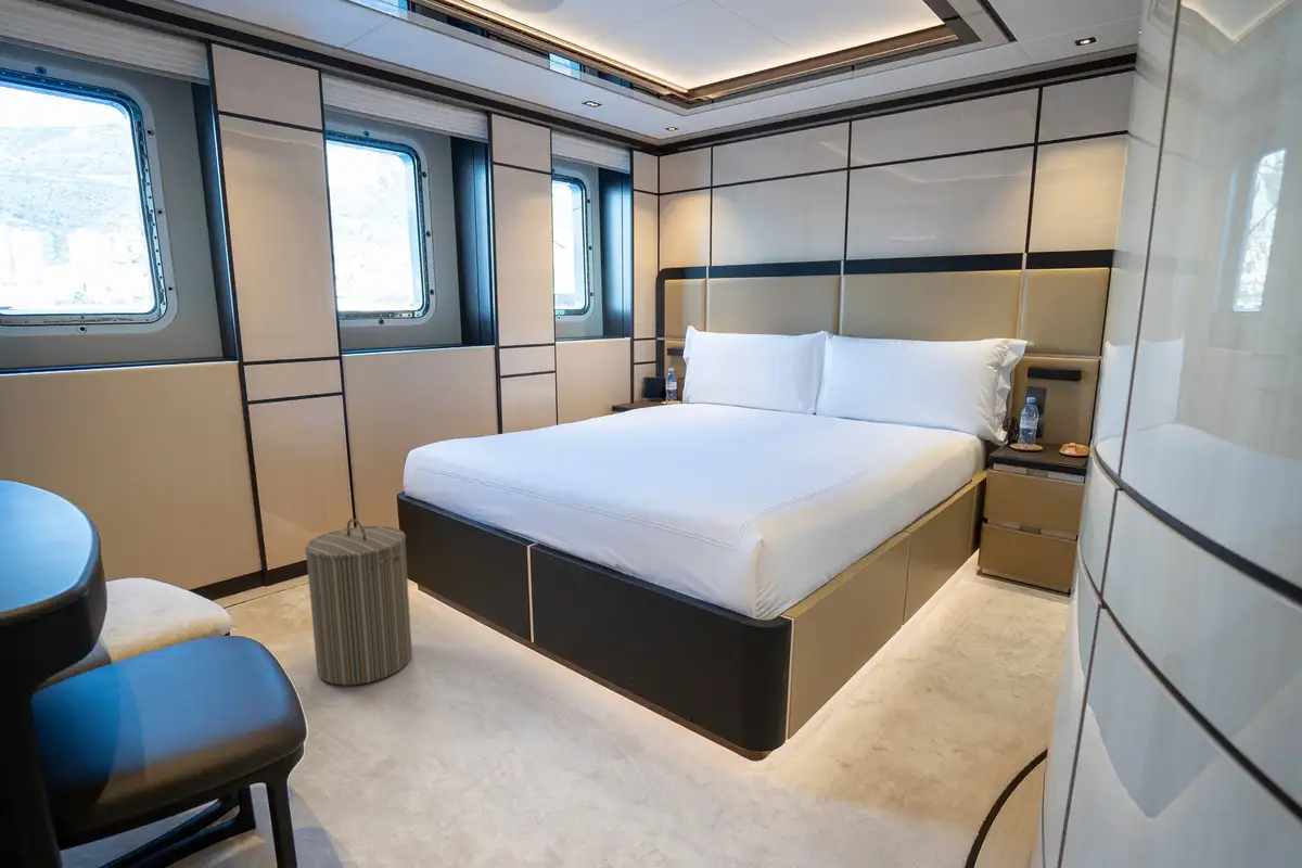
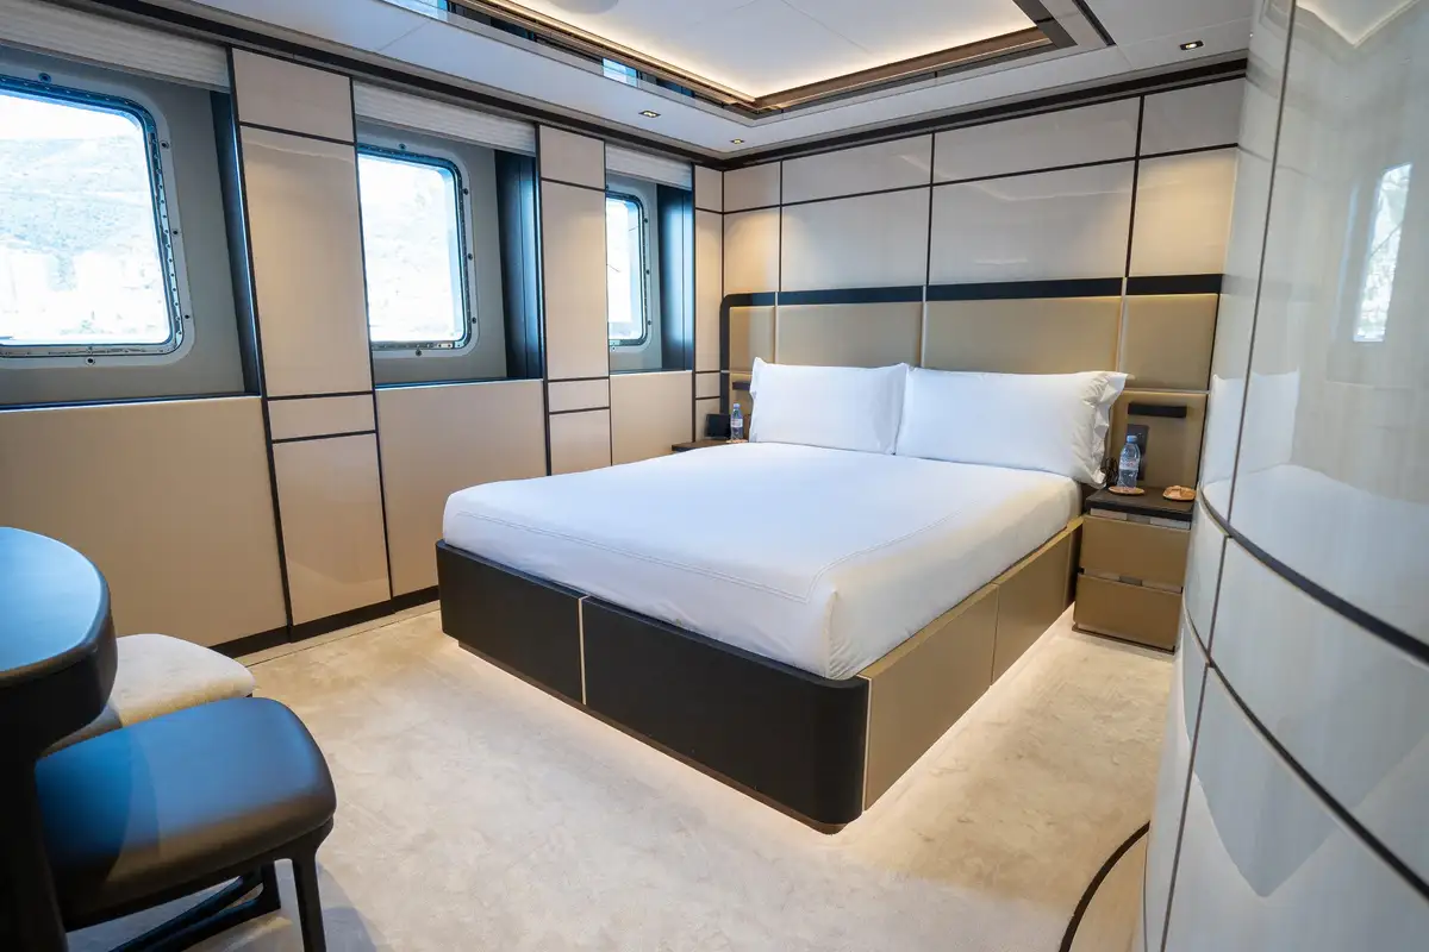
- laundry hamper [304,518,413,687]
